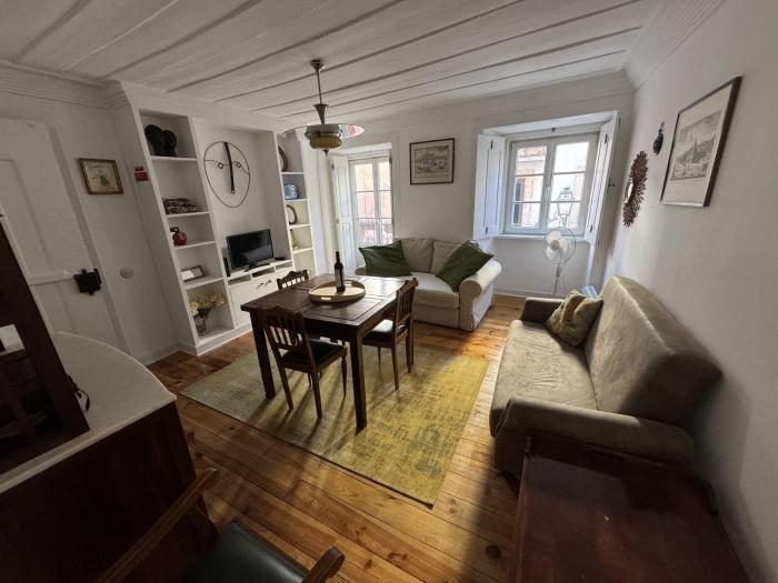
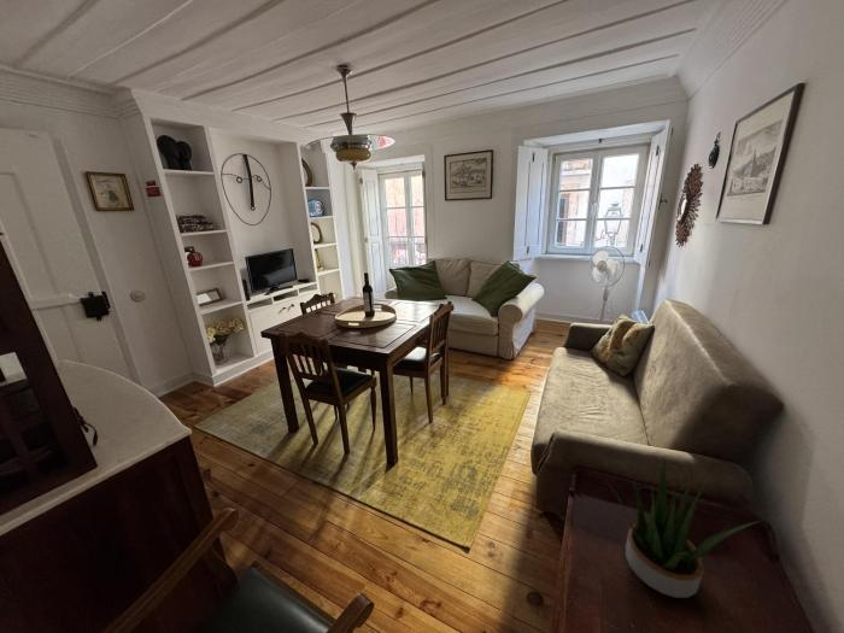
+ potted plant [605,457,761,599]
